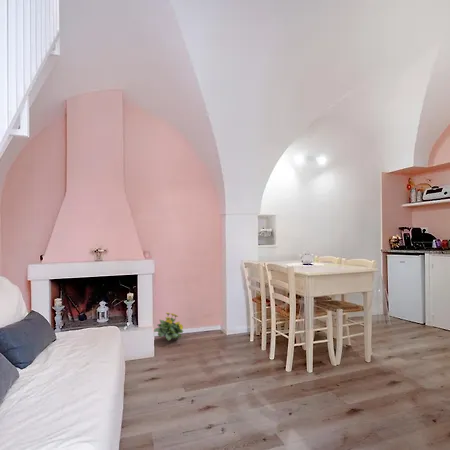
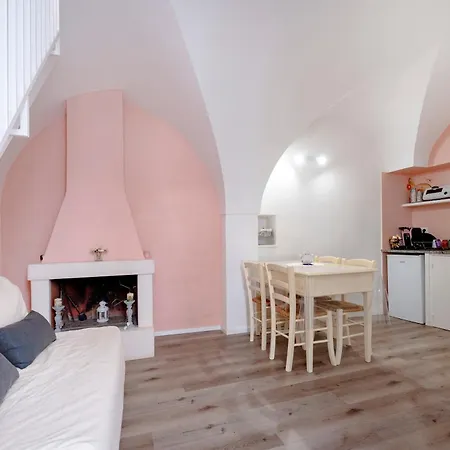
- flowering plant [153,312,184,341]
